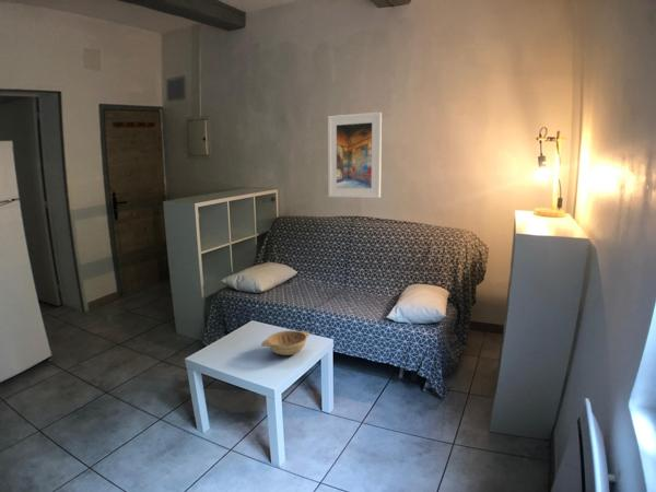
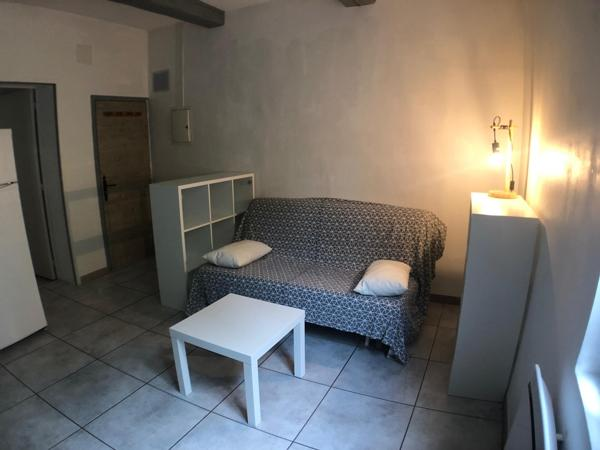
- decorative bowl [260,329,311,356]
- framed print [327,112,383,199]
